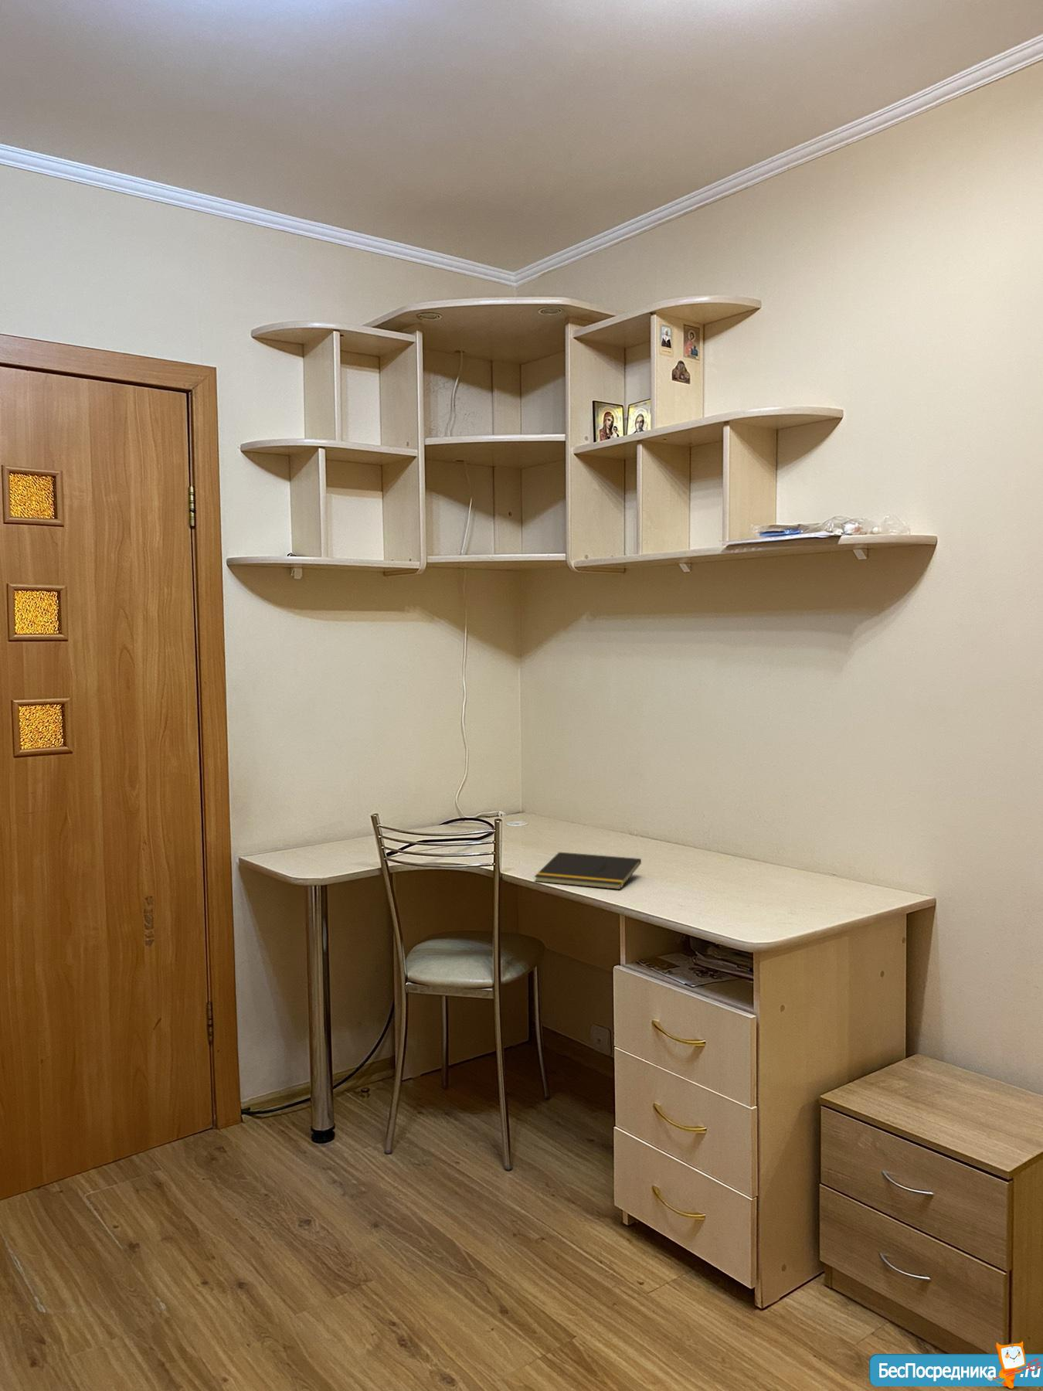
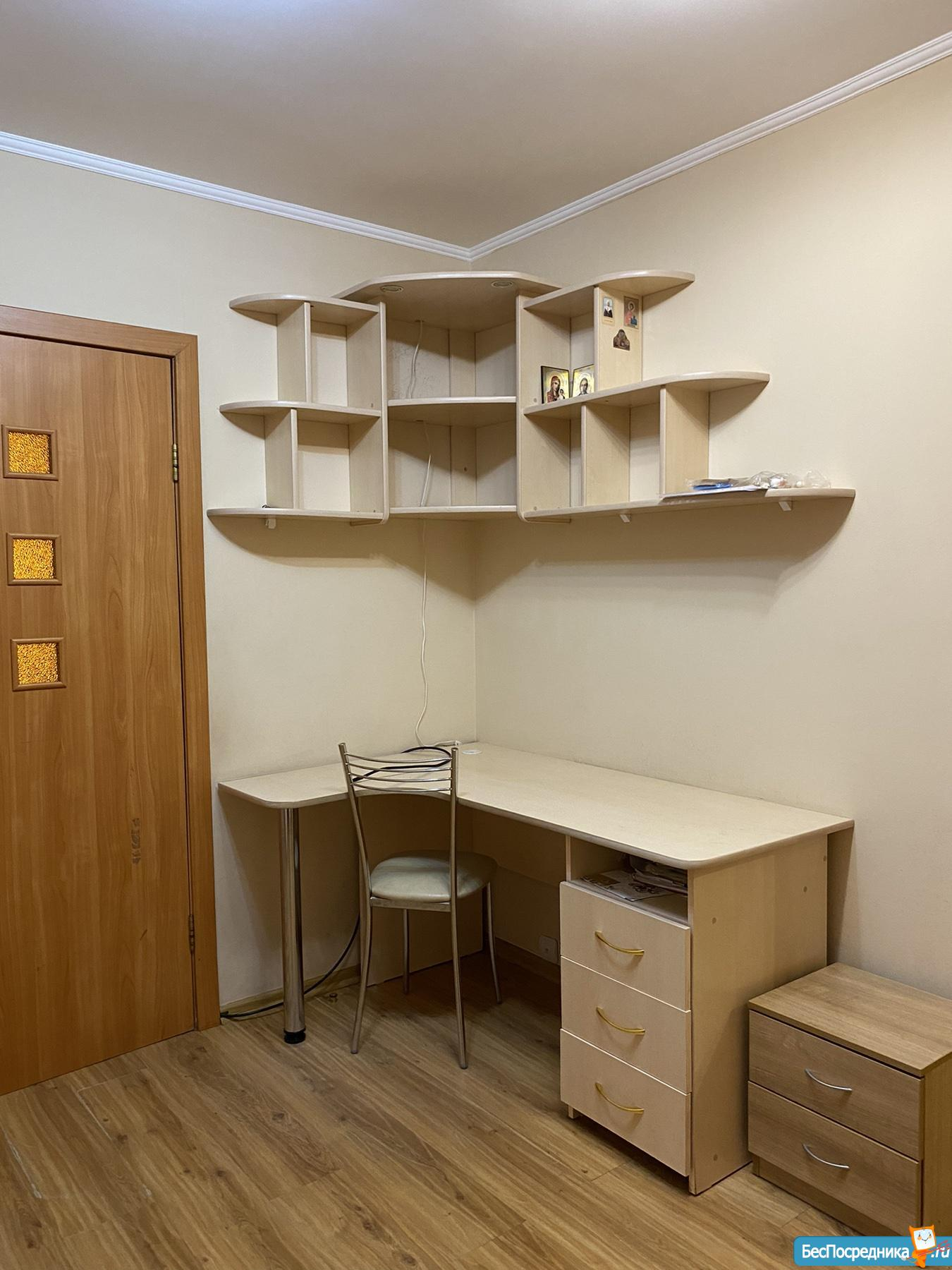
- notepad [534,852,642,890]
